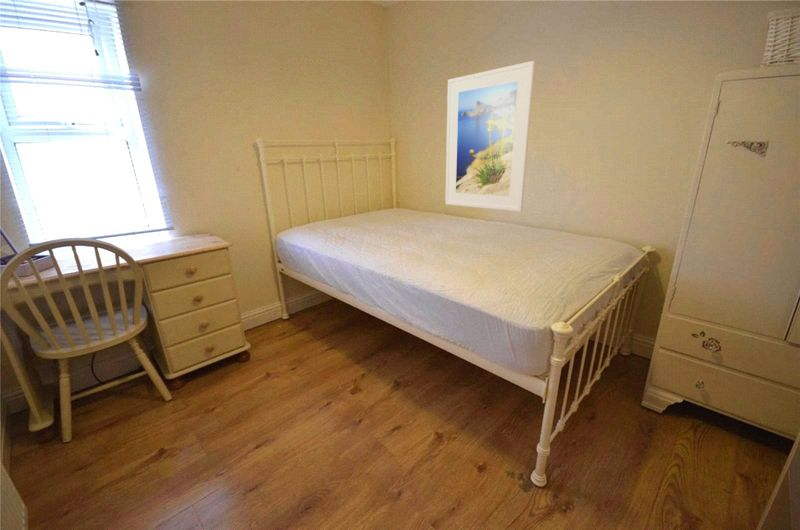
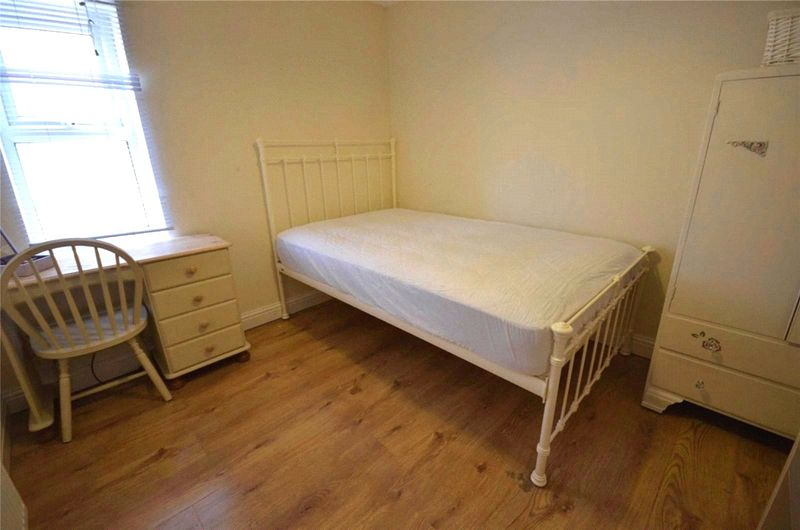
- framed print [444,60,536,213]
